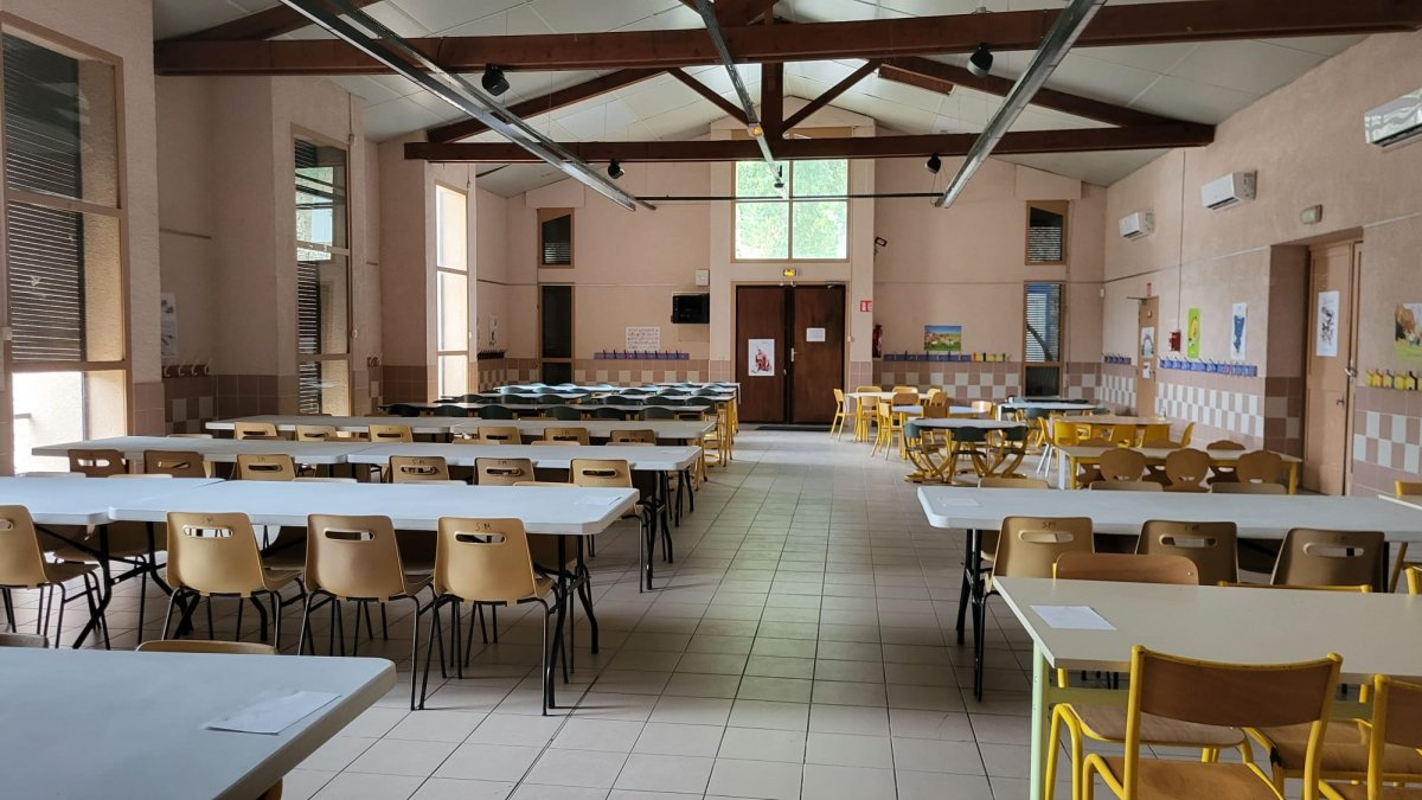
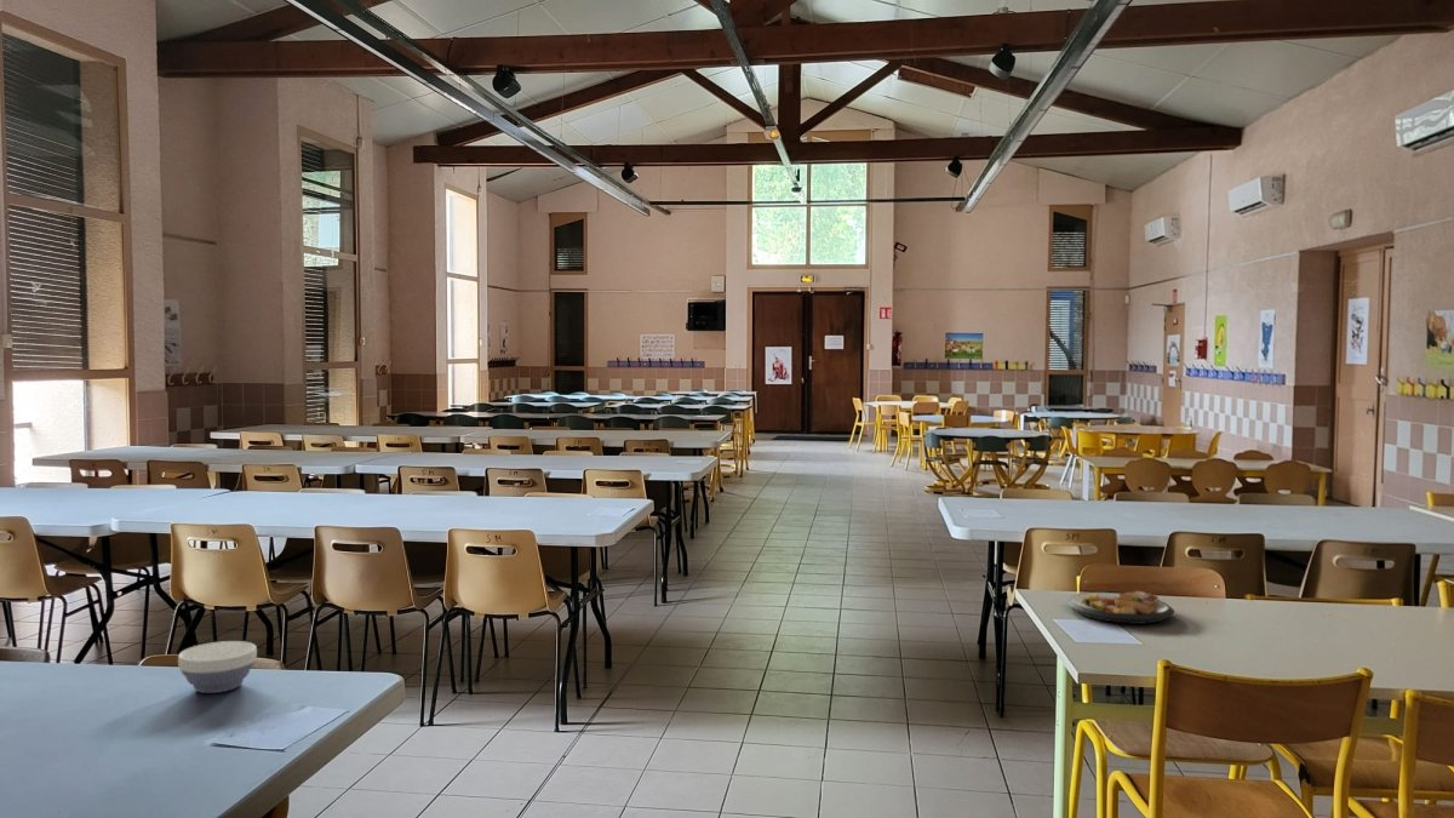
+ plate [1065,590,1175,625]
+ bowl [177,640,258,694]
